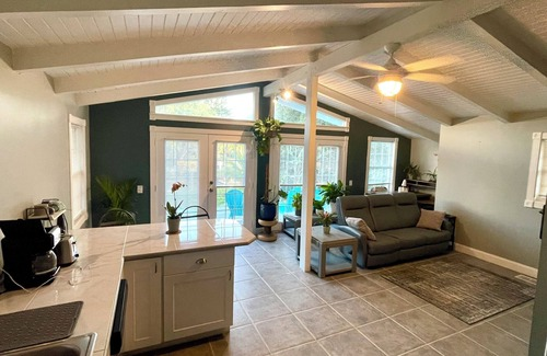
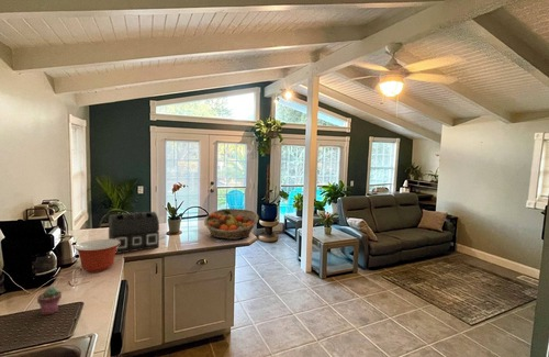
+ fruit basket [203,208,259,241]
+ mixing bowl [74,238,120,274]
+ treasure chest [108,211,160,255]
+ potted succulent [36,286,63,316]
